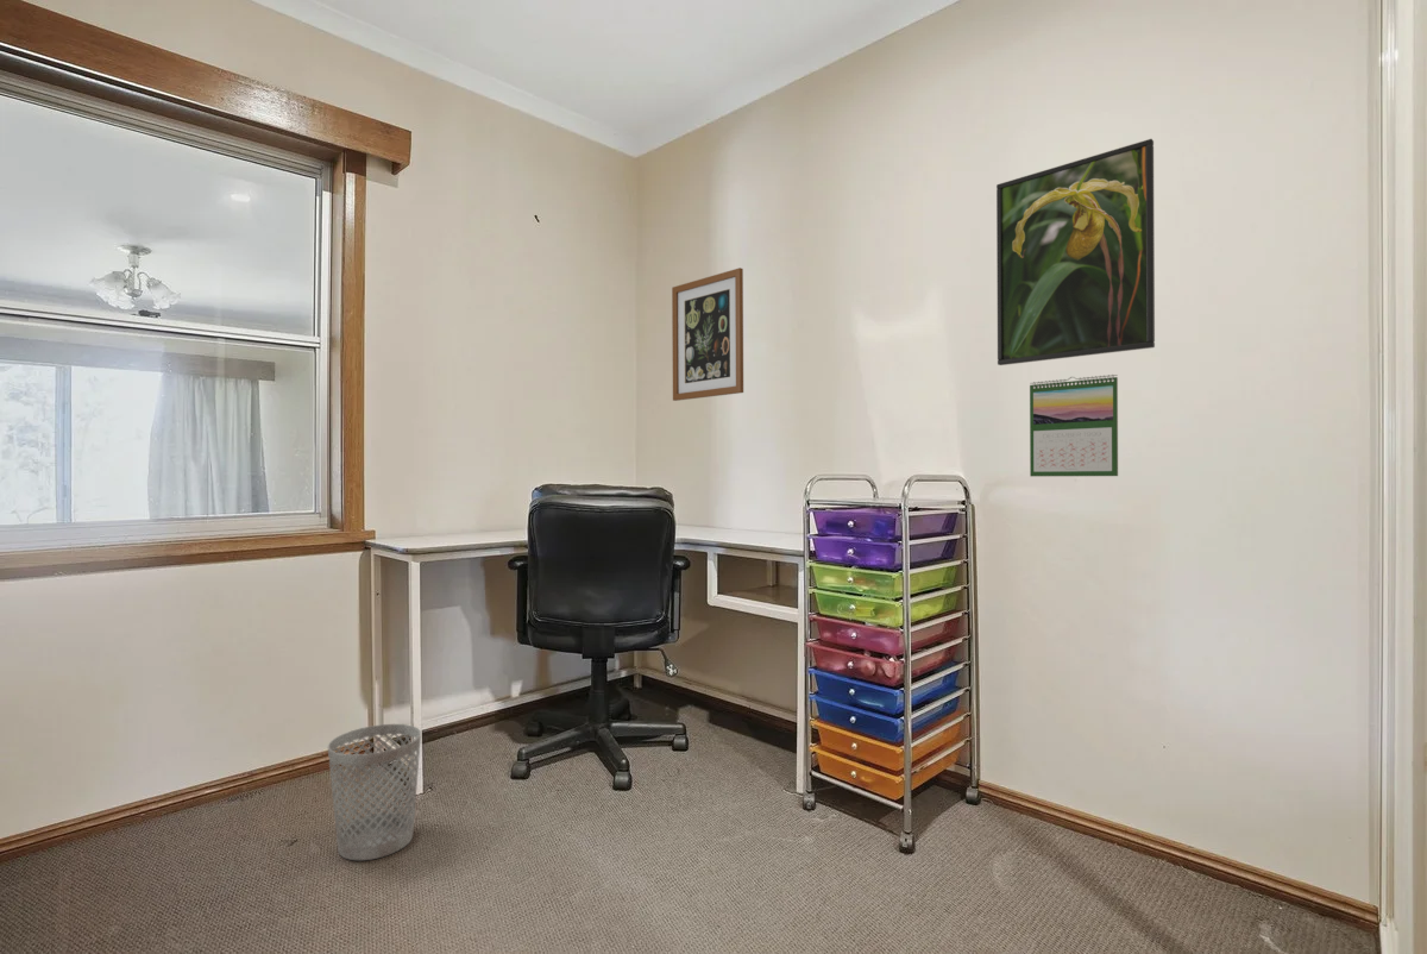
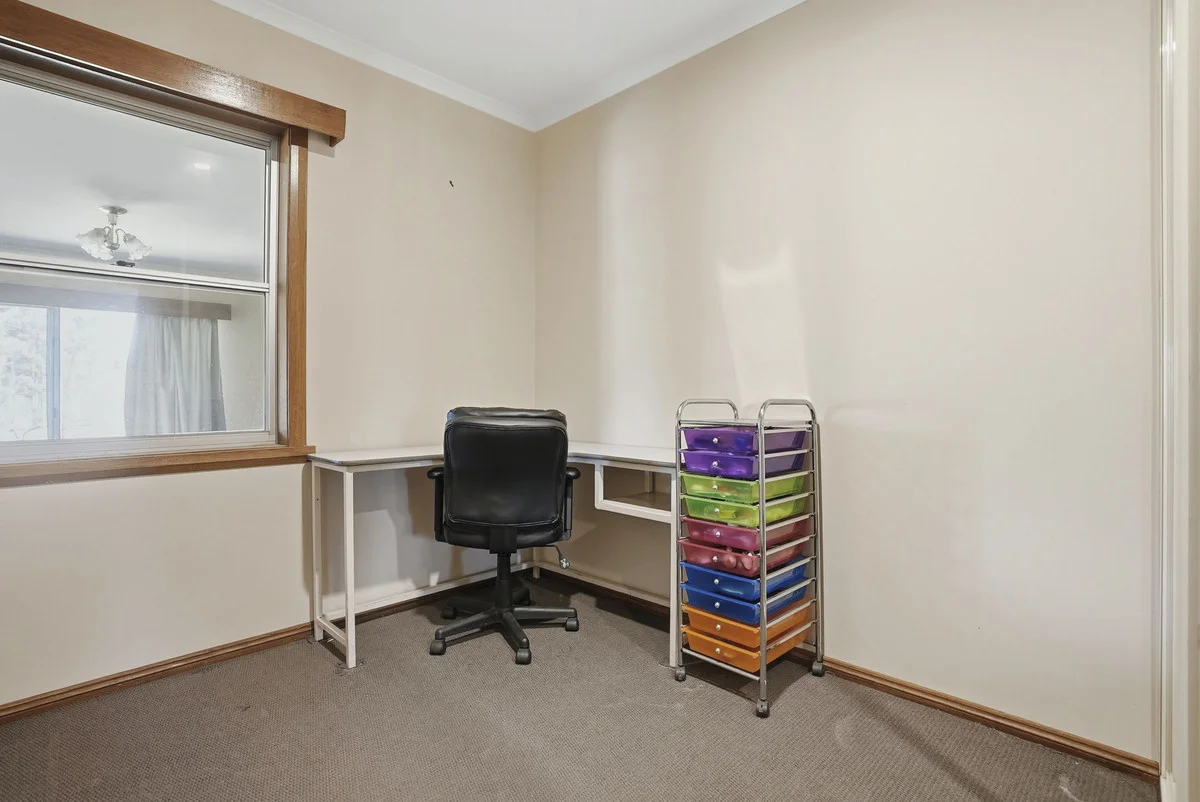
- wall art [671,266,744,402]
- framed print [995,138,1156,366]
- wastebasket [327,723,422,861]
- calendar [1029,374,1119,477]
